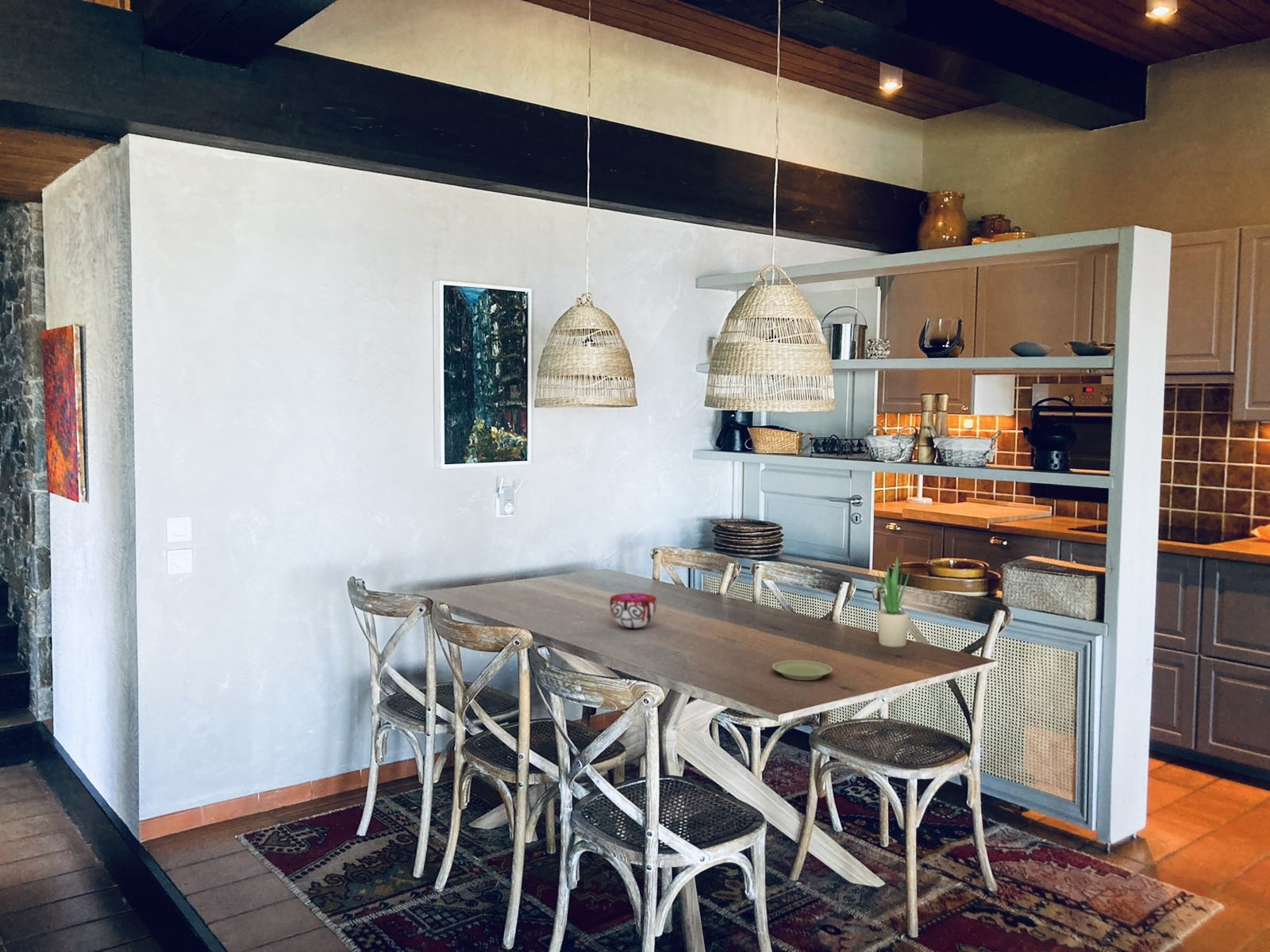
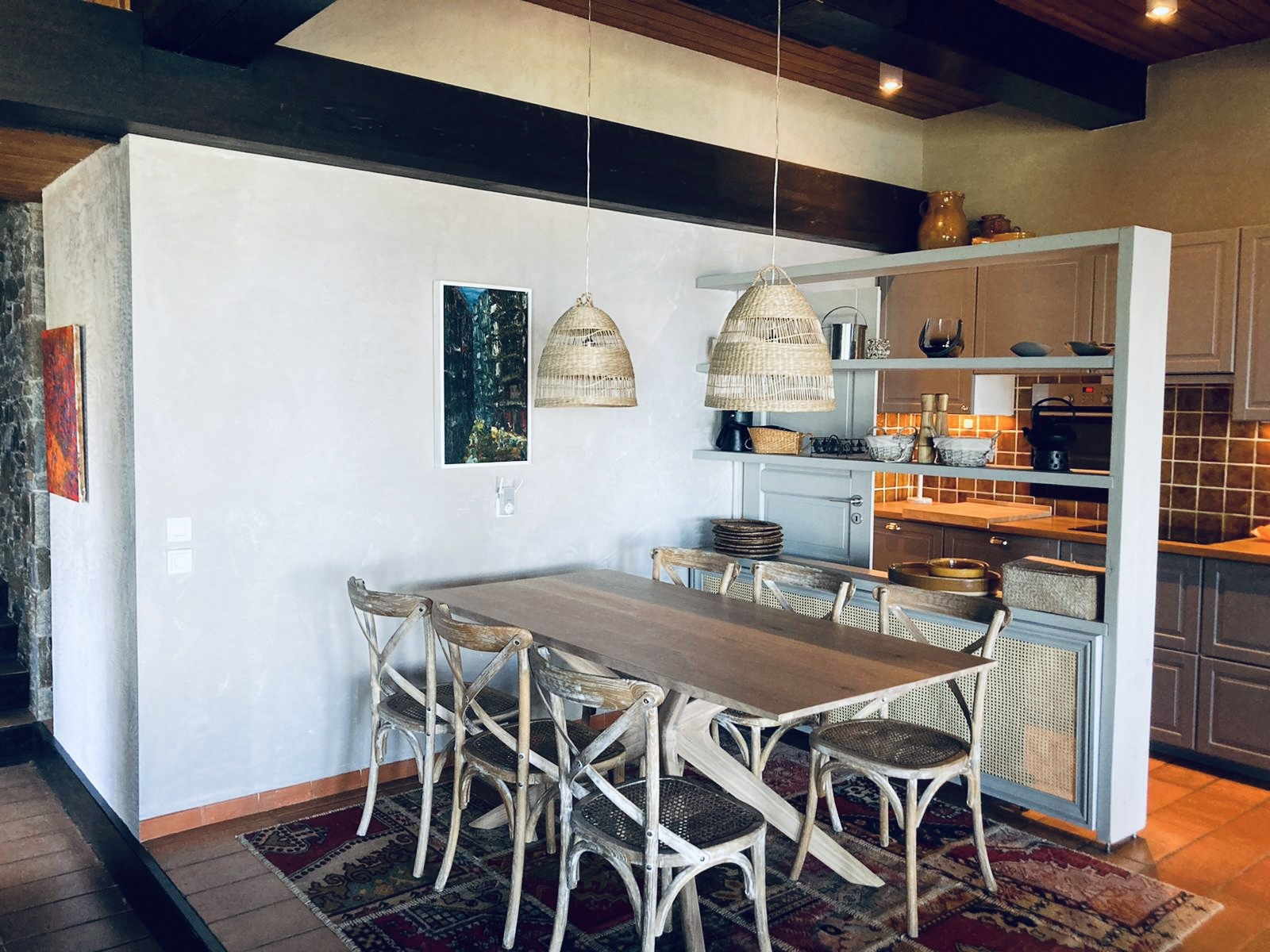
- potted plant [871,553,910,647]
- decorative bowl [609,593,657,629]
- plate [772,659,833,681]
